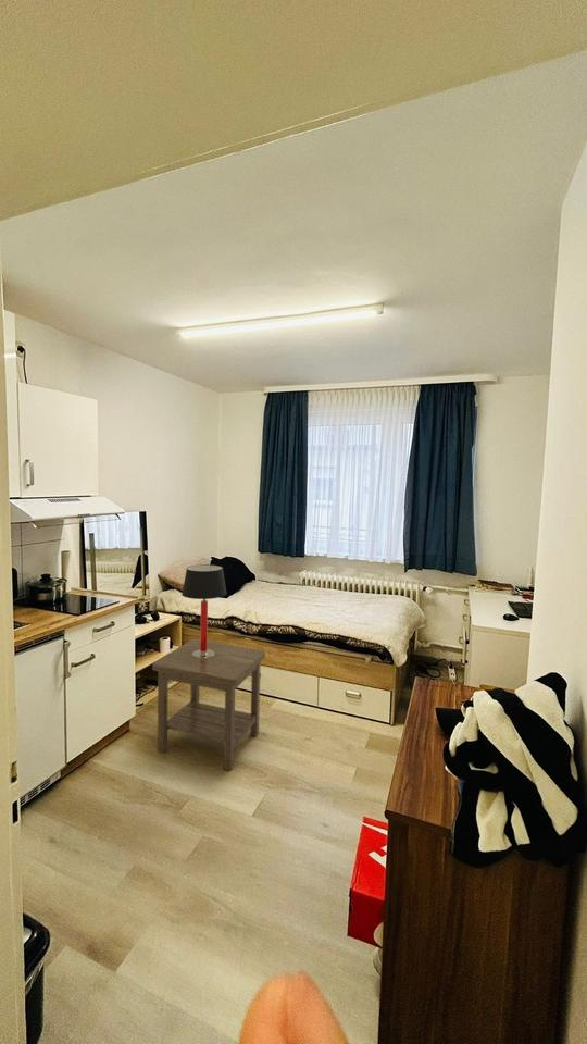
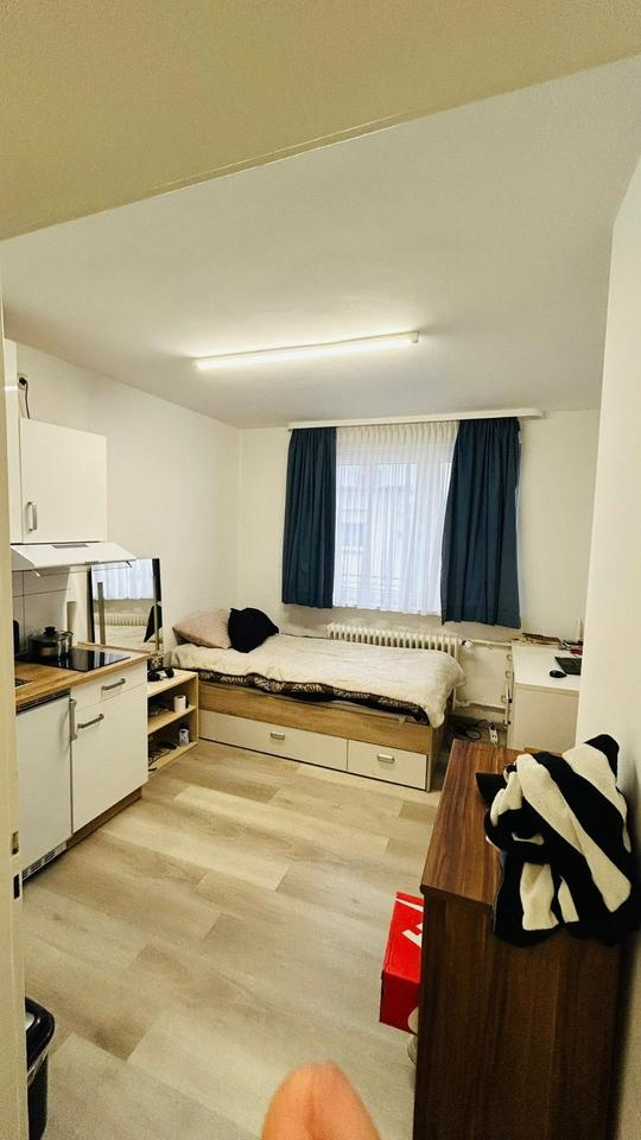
- side table [151,638,266,772]
- table lamp [180,563,228,658]
